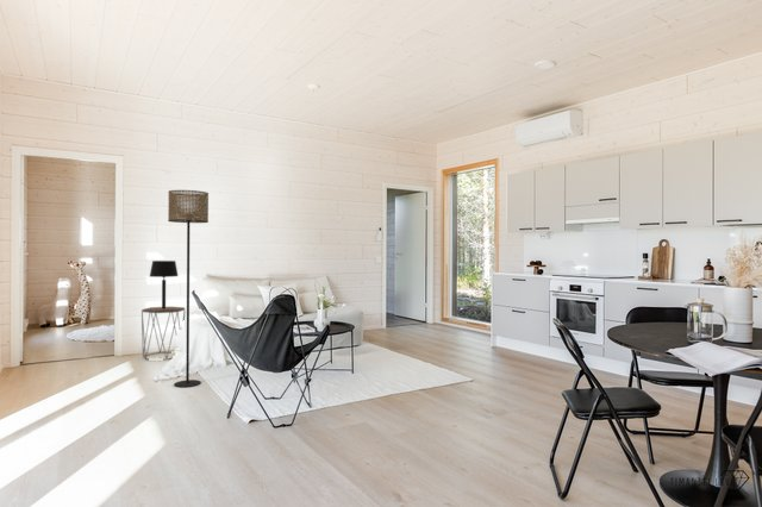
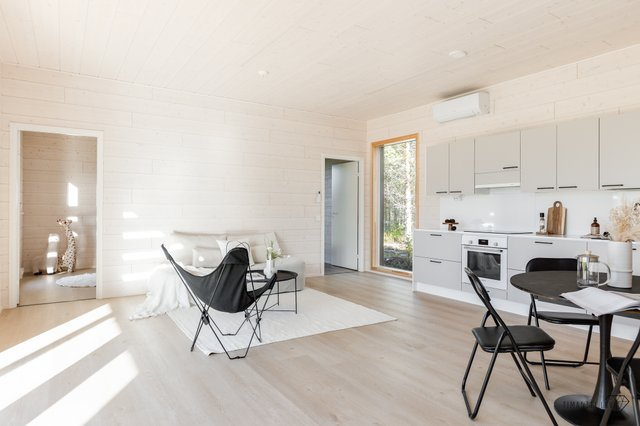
- floor lamp [167,189,210,388]
- side table [140,306,186,361]
- table lamp [149,259,179,308]
